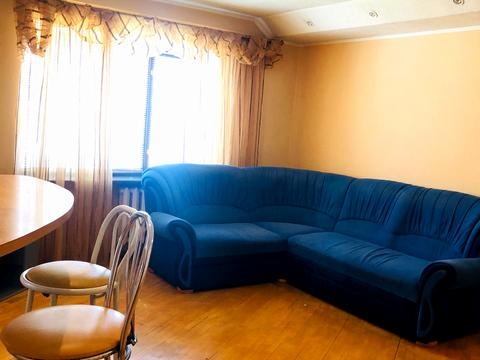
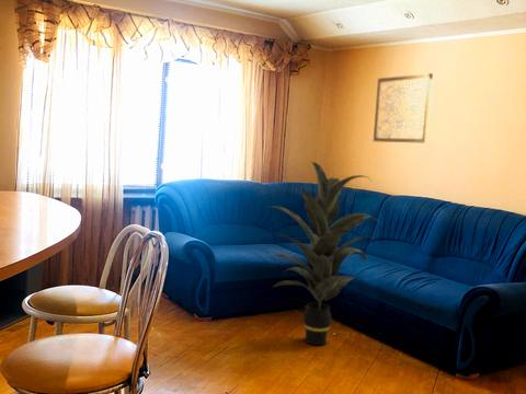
+ indoor plant [267,161,382,346]
+ wall art [373,72,434,144]
